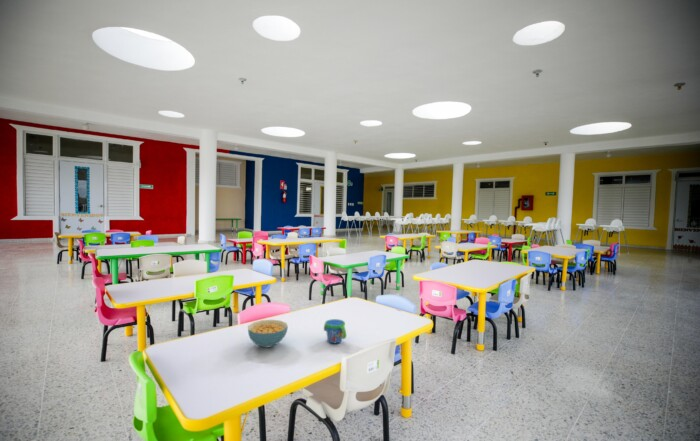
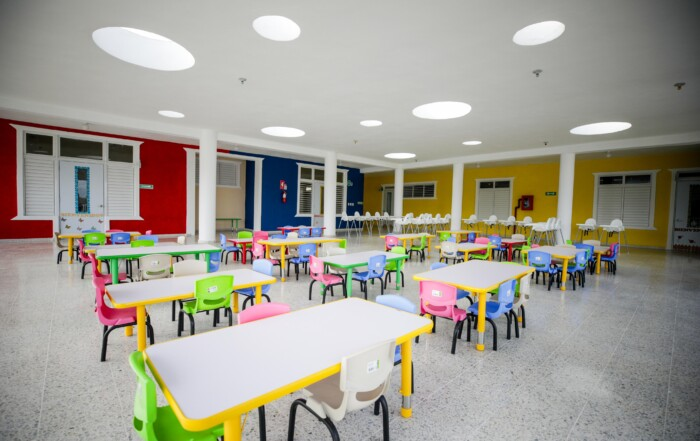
- snack cup [323,318,347,344]
- cereal bowl [247,319,289,349]
